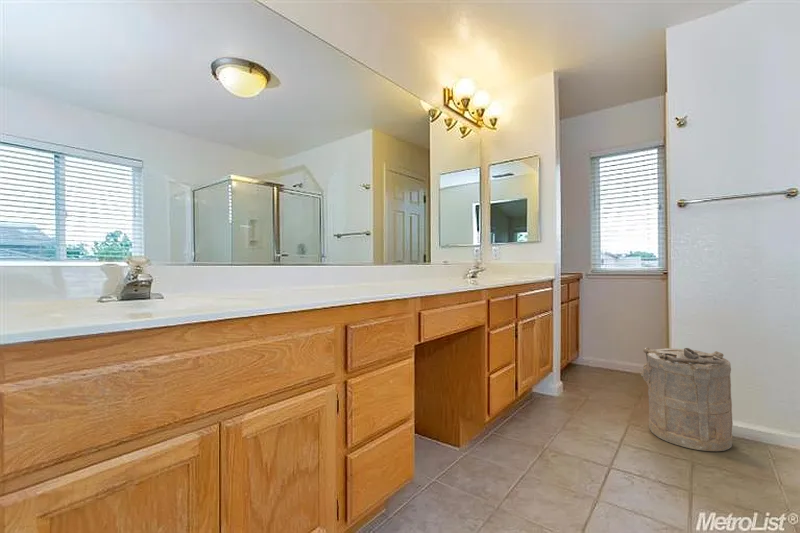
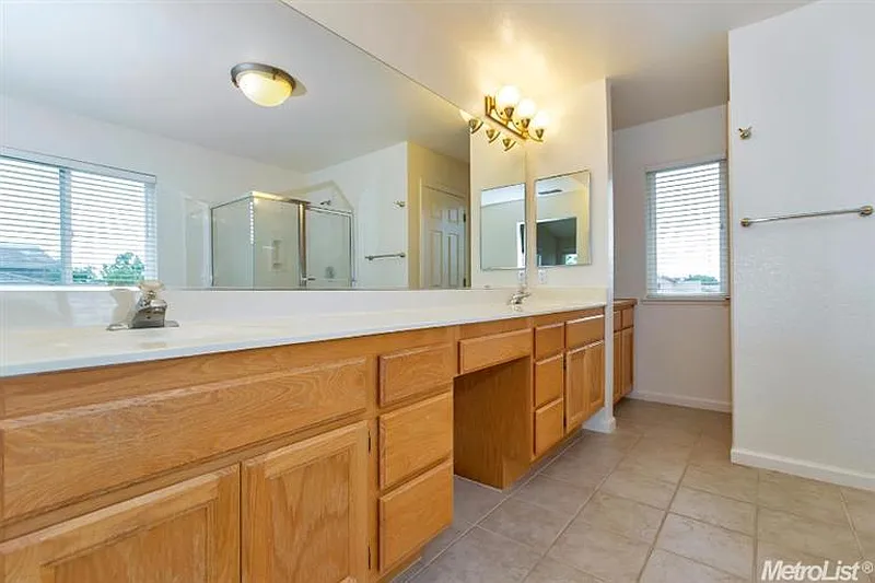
- laundry hamper [640,346,734,452]
